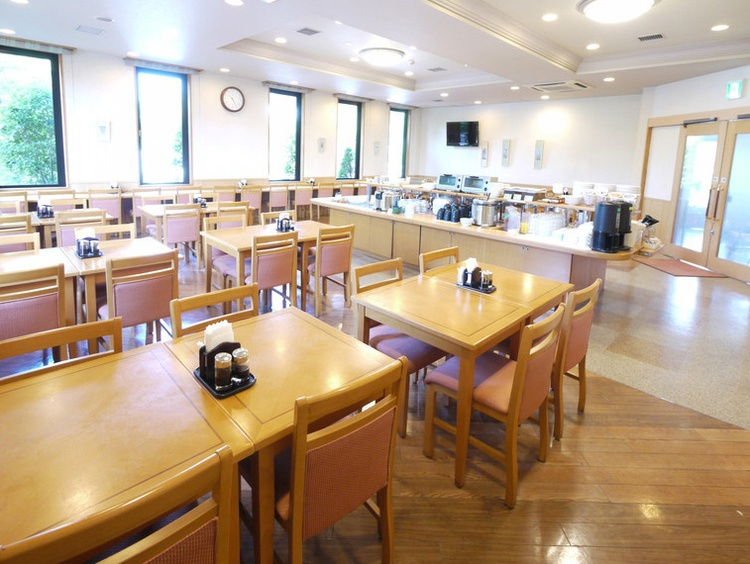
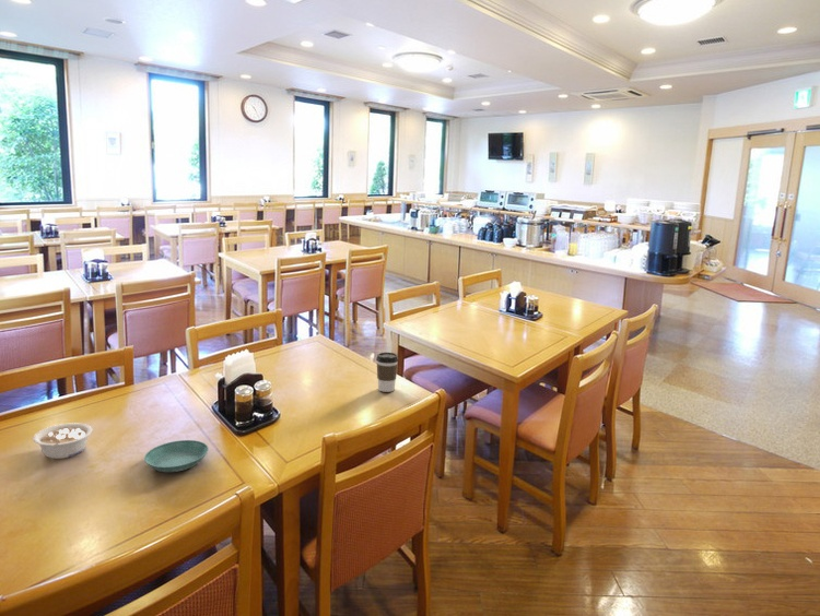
+ legume [32,422,93,460]
+ saucer [143,439,210,473]
+ coffee cup [375,352,399,393]
